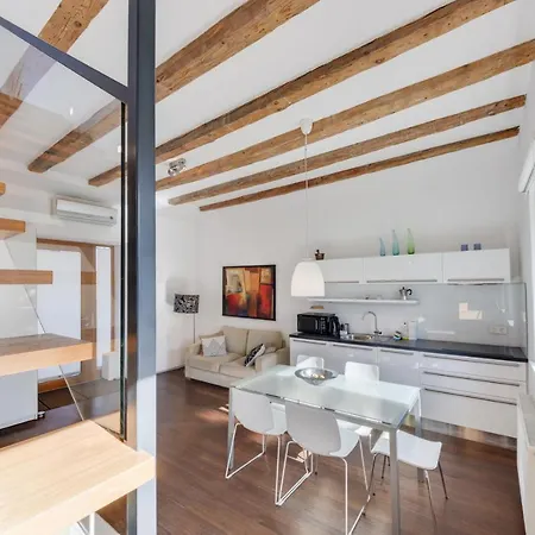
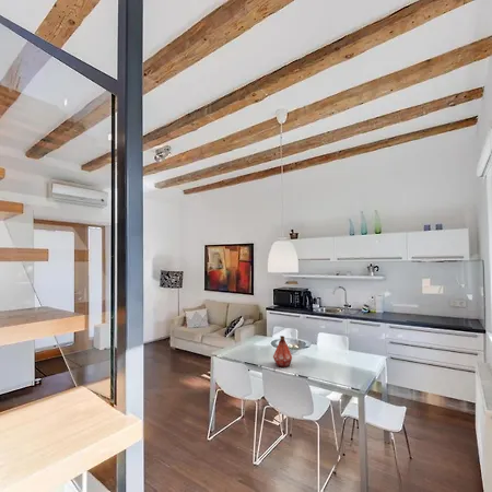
+ bottle [272,335,293,368]
